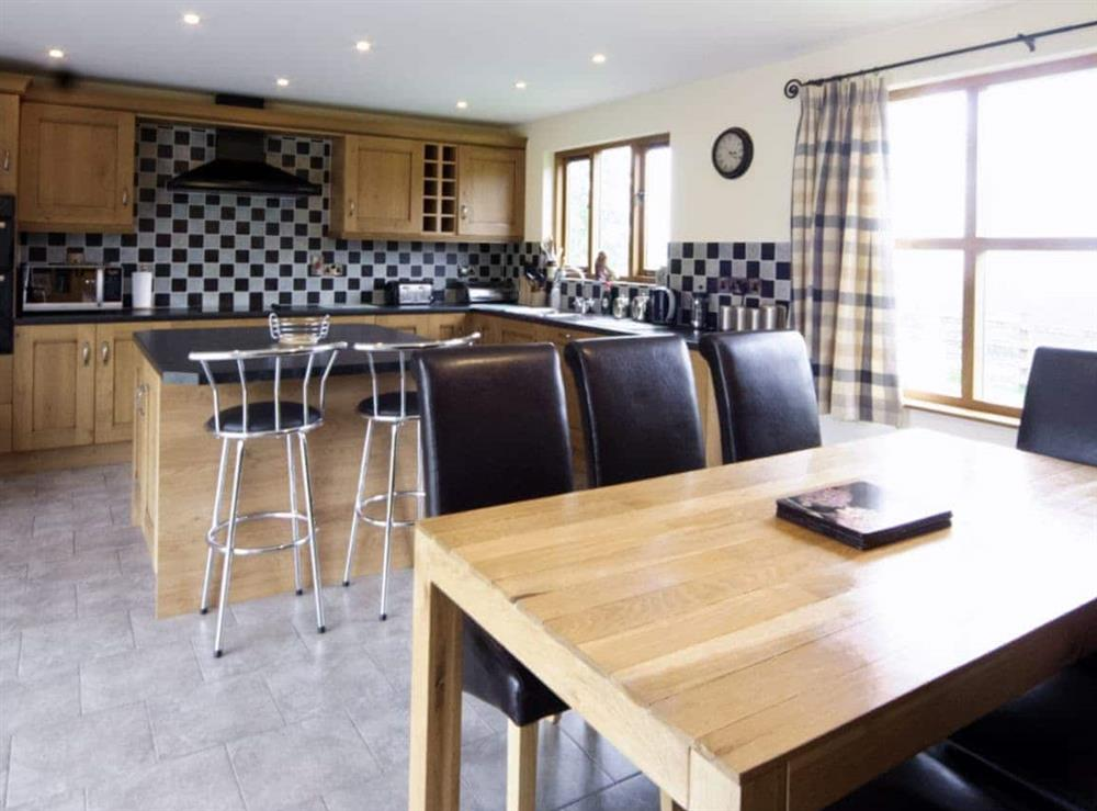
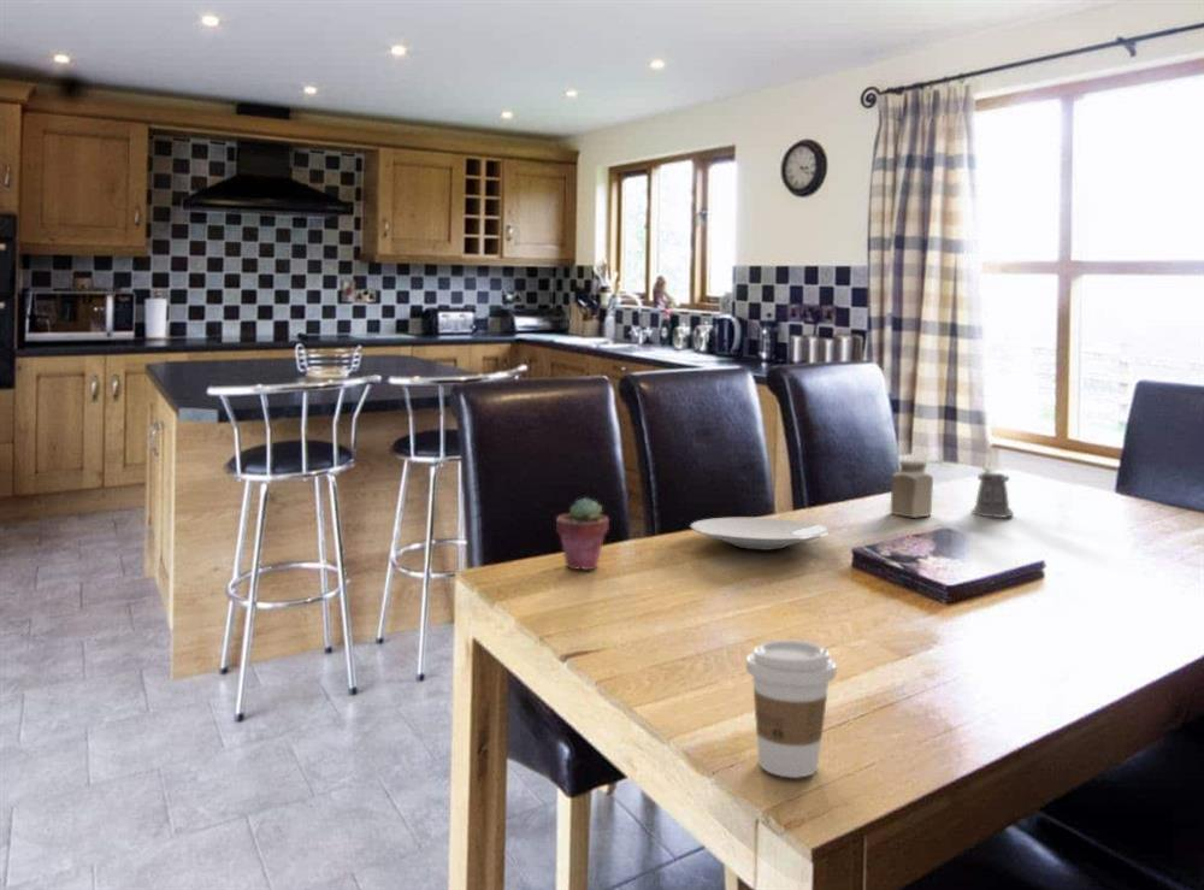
+ potted succulent [555,496,610,571]
+ salt shaker [890,458,934,519]
+ pepper shaker [969,467,1015,518]
+ coffee cup [745,638,838,779]
+ plate [689,517,832,552]
